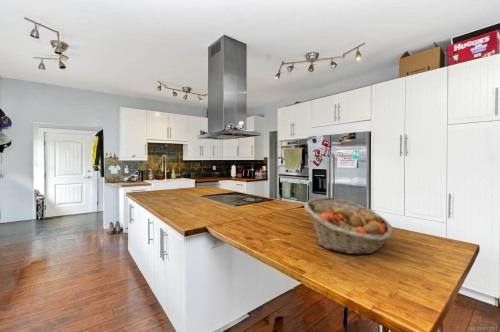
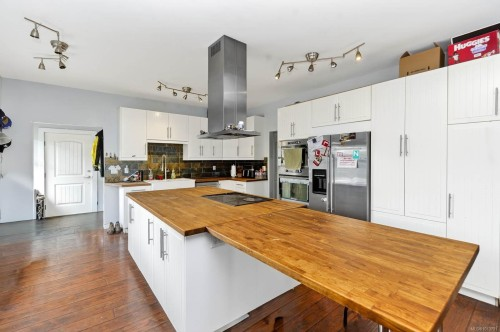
- fruit basket [303,196,394,255]
